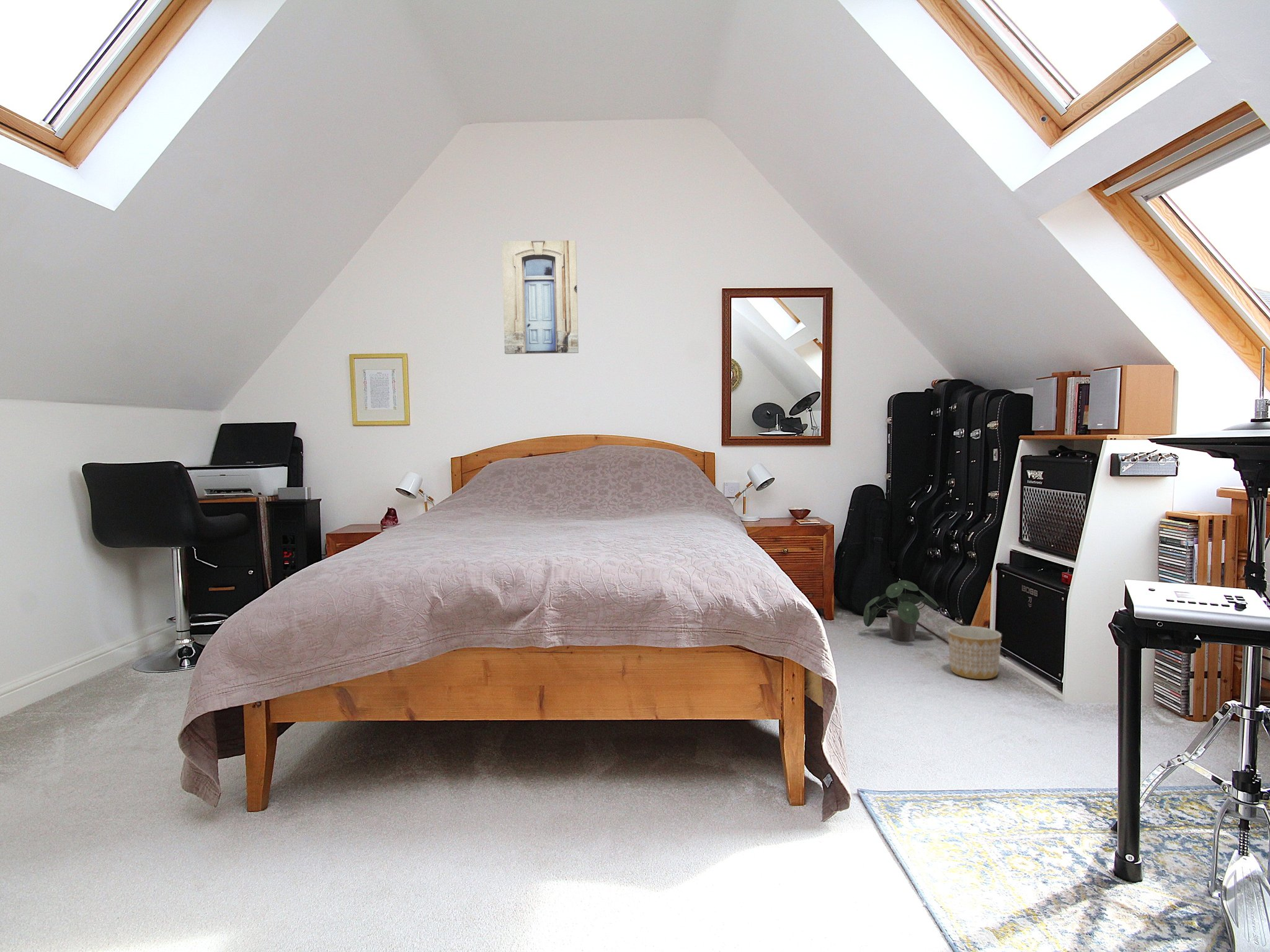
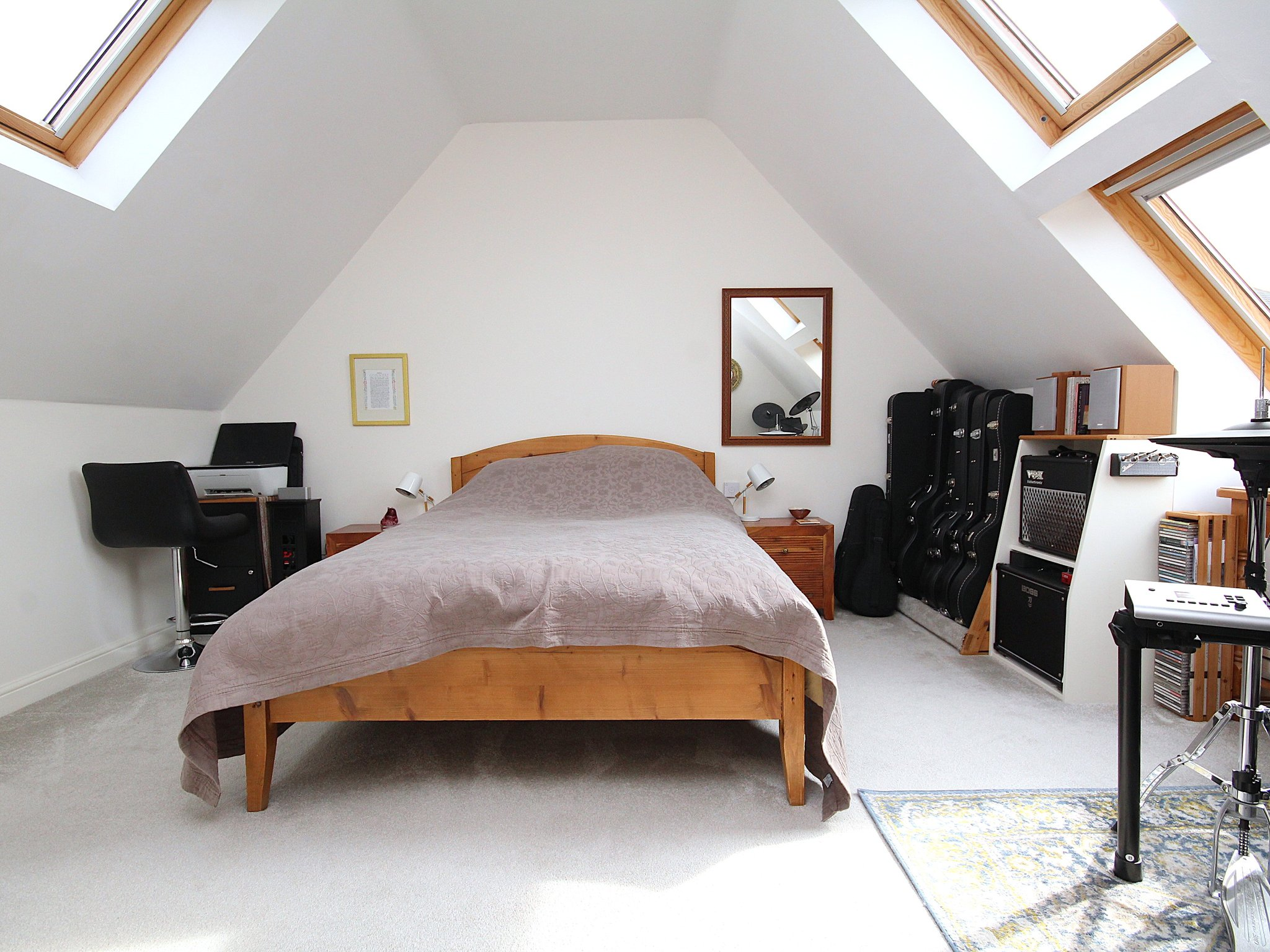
- planter [947,625,1002,680]
- potted plant [863,580,939,642]
- wall art [501,240,579,355]
